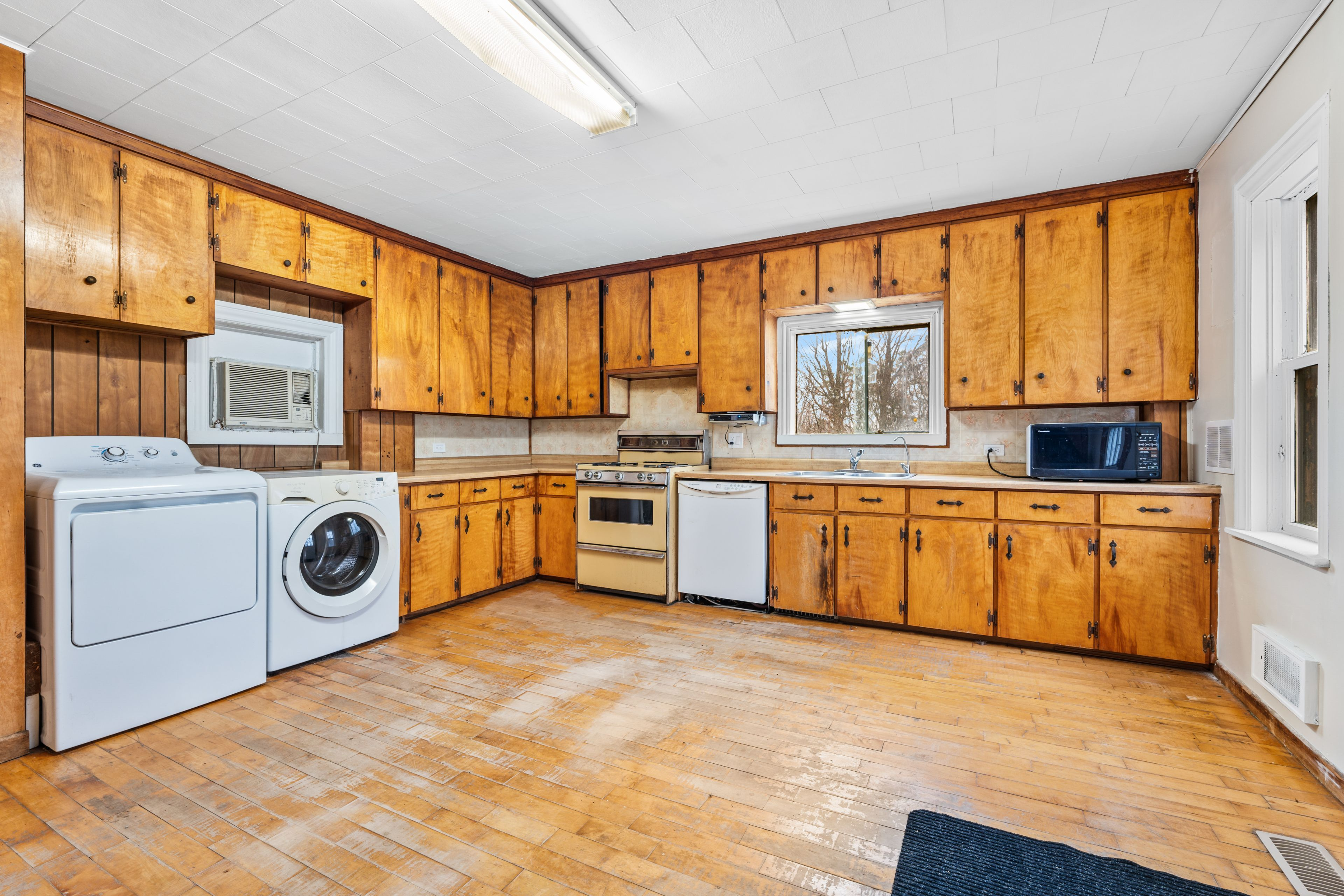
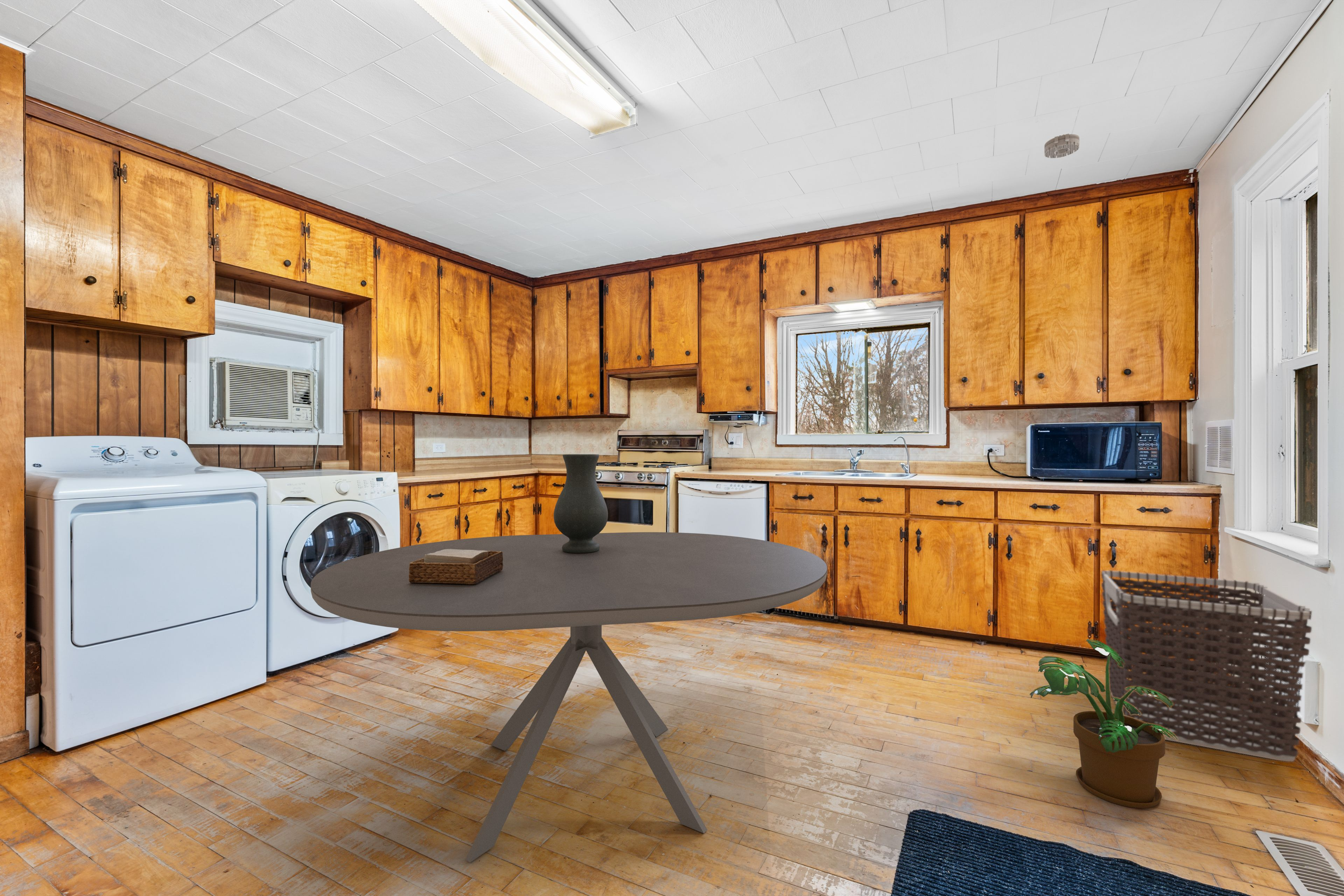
+ potted plant [1029,639,1178,809]
+ dining table [310,532,827,863]
+ napkin holder [409,549,503,585]
+ vase [553,454,608,553]
+ smoke detector [1044,133,1080,159]
+ clothes hamper [1101,570,1312,762]
